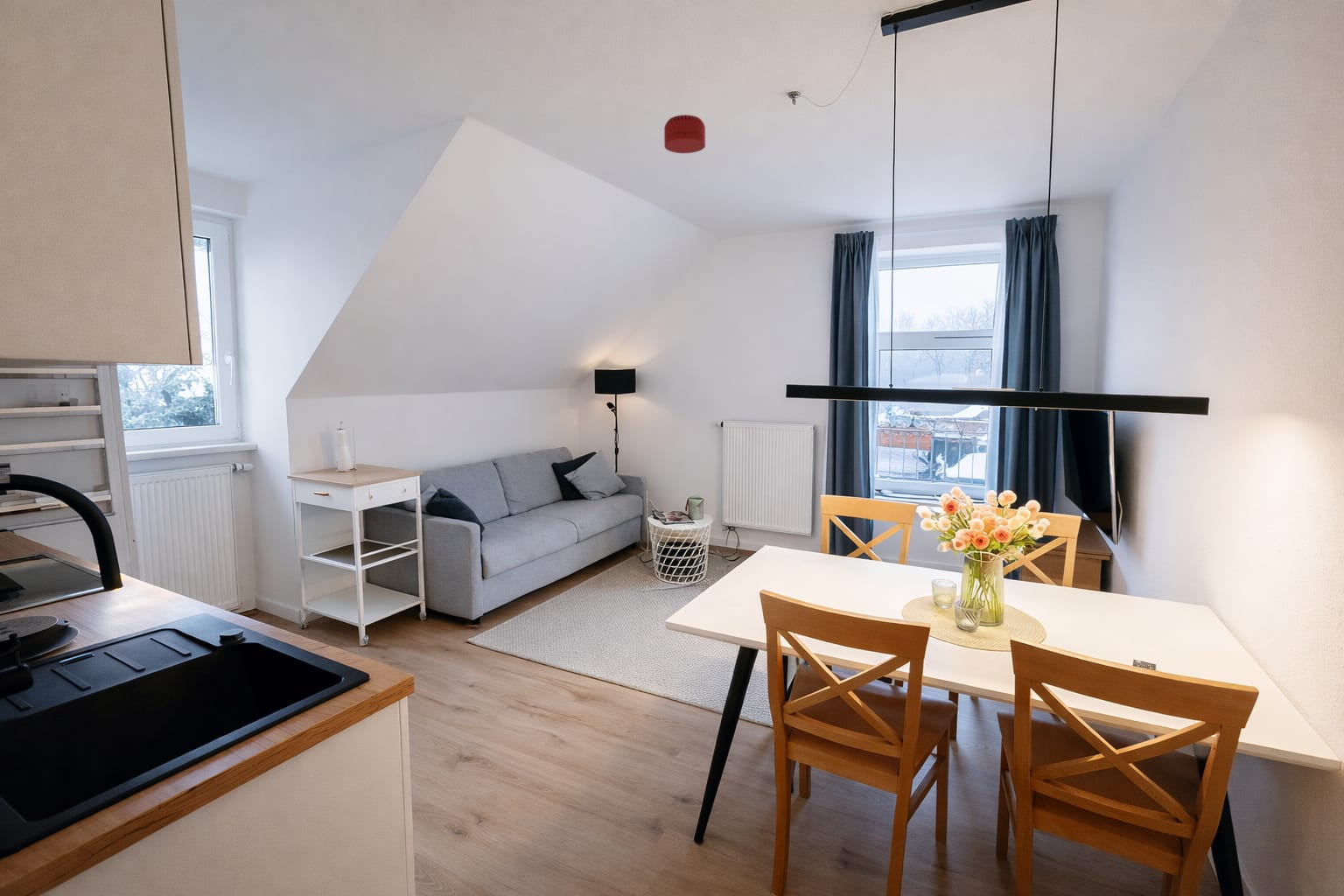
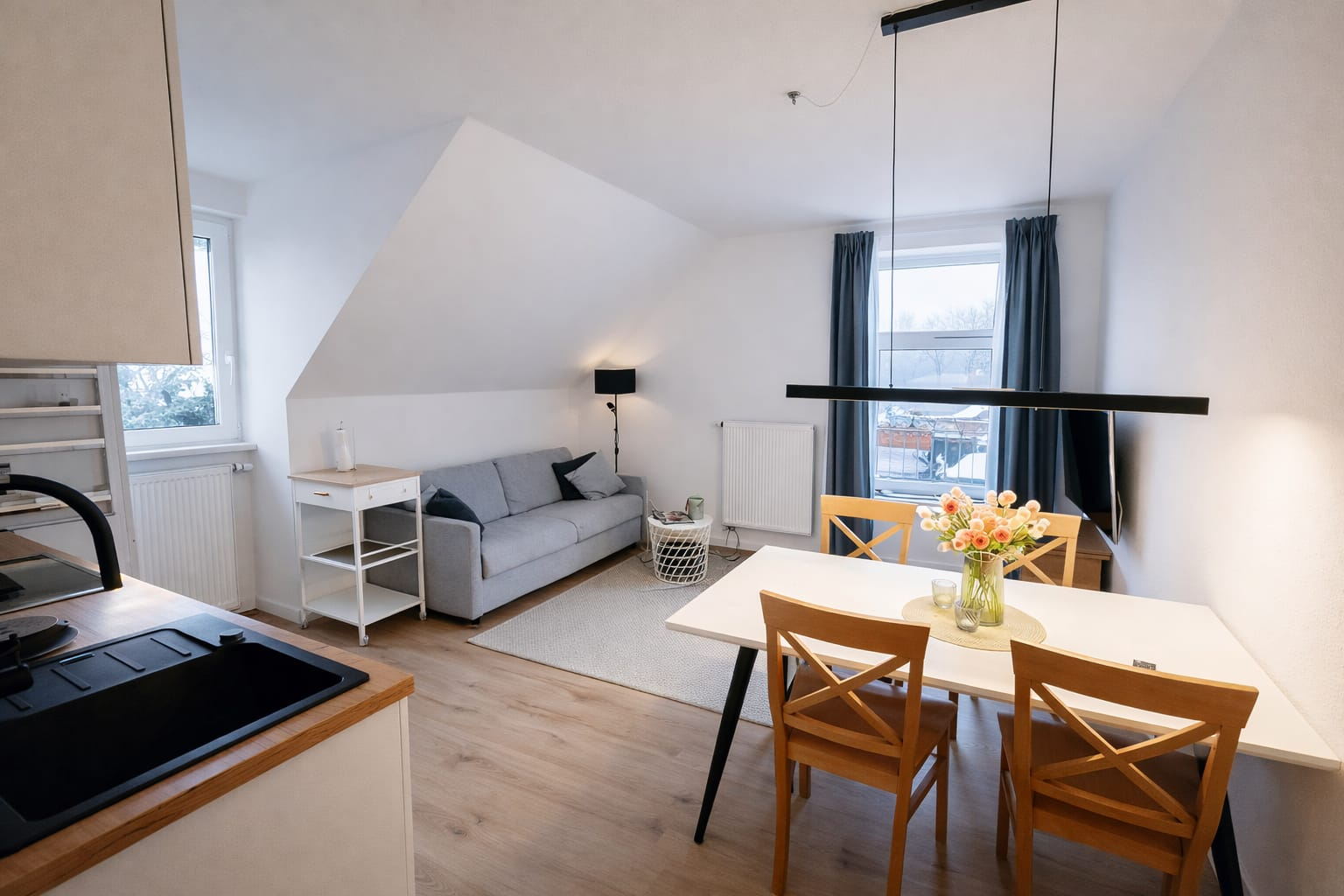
- smoke detector [663,114,706,154]
